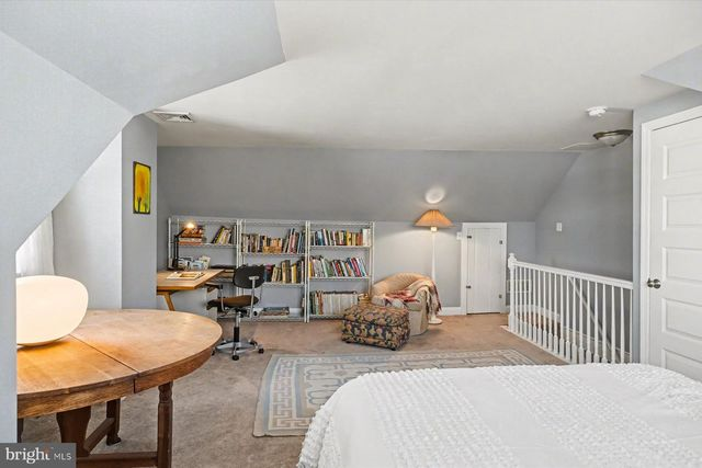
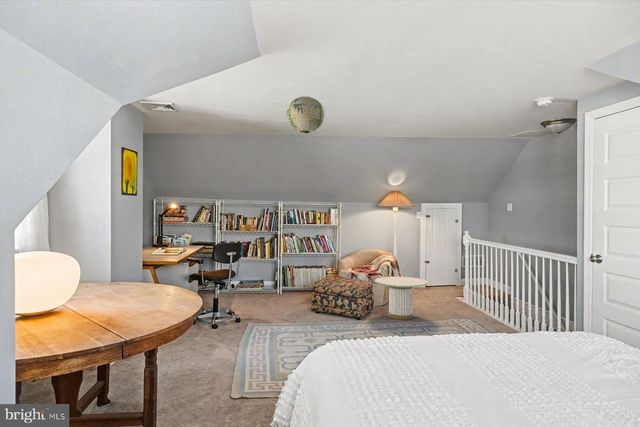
+ paper lantern [286,95,325,134]
+ side table [374,276,429,321]
